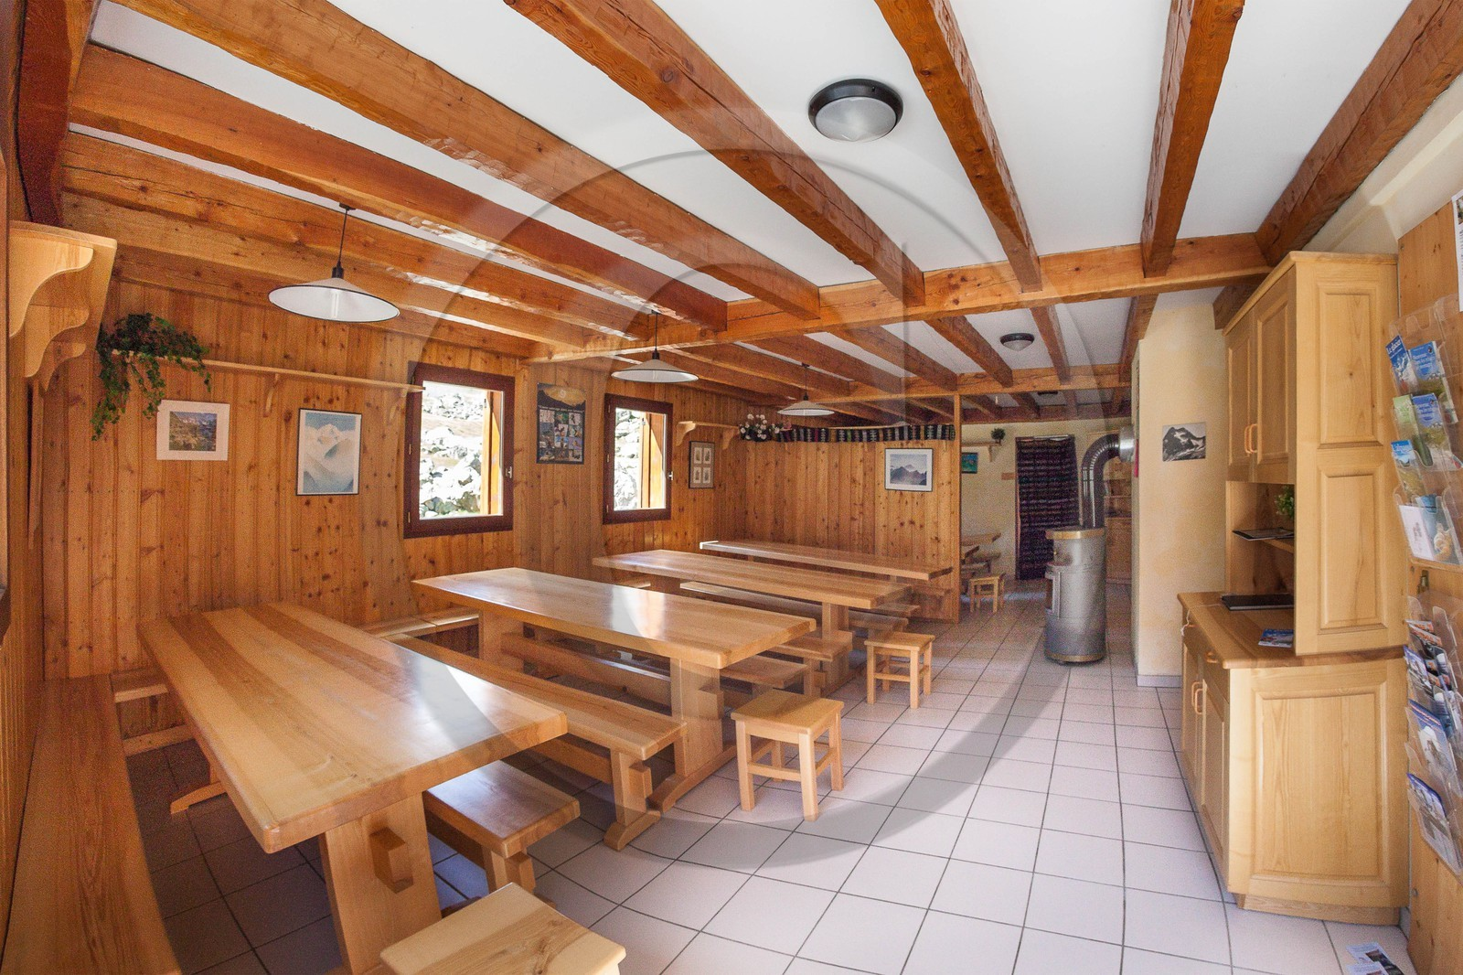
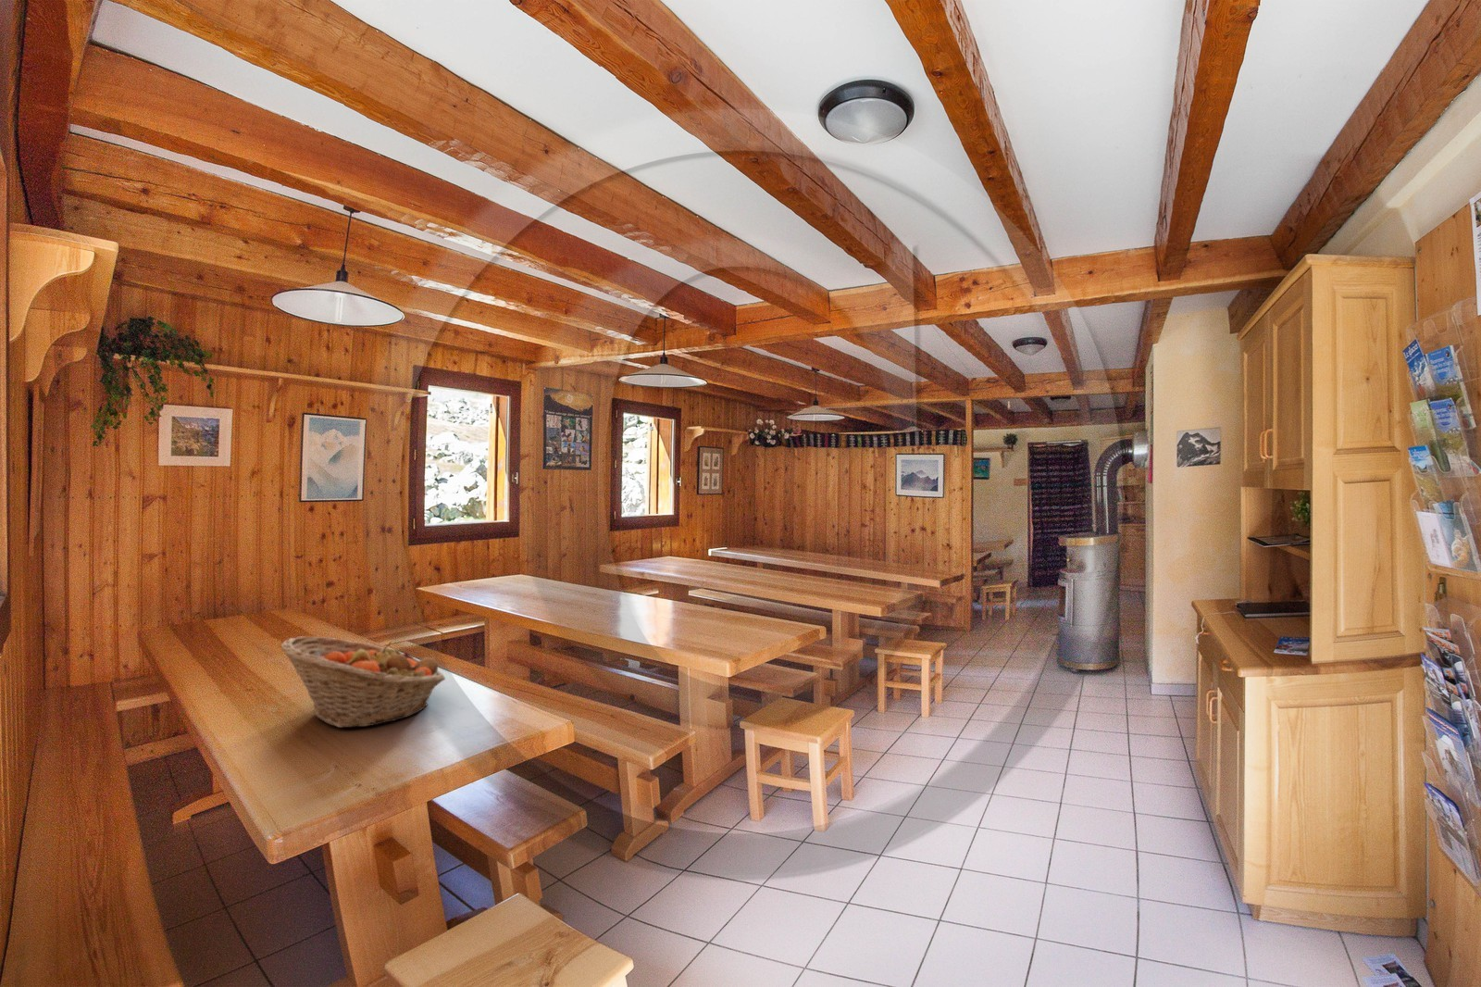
+ fruit basket [279,636,446,728]
